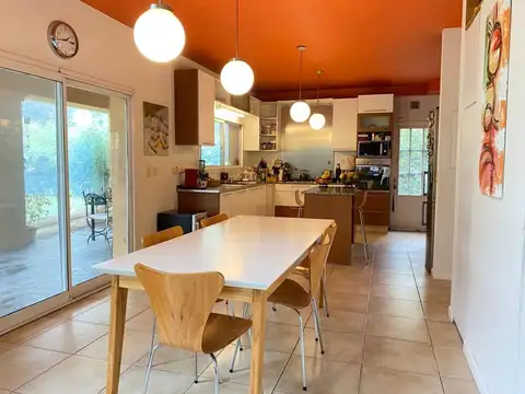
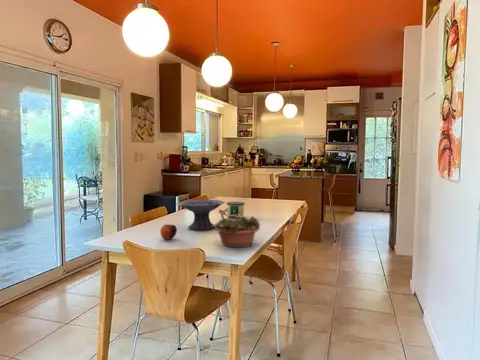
+ decorative bowl [177,199,226,231]
+ candle [226,201,245,219]
+ apple [159,223,178,241]
+ succulent planter [212,208,262,248]
